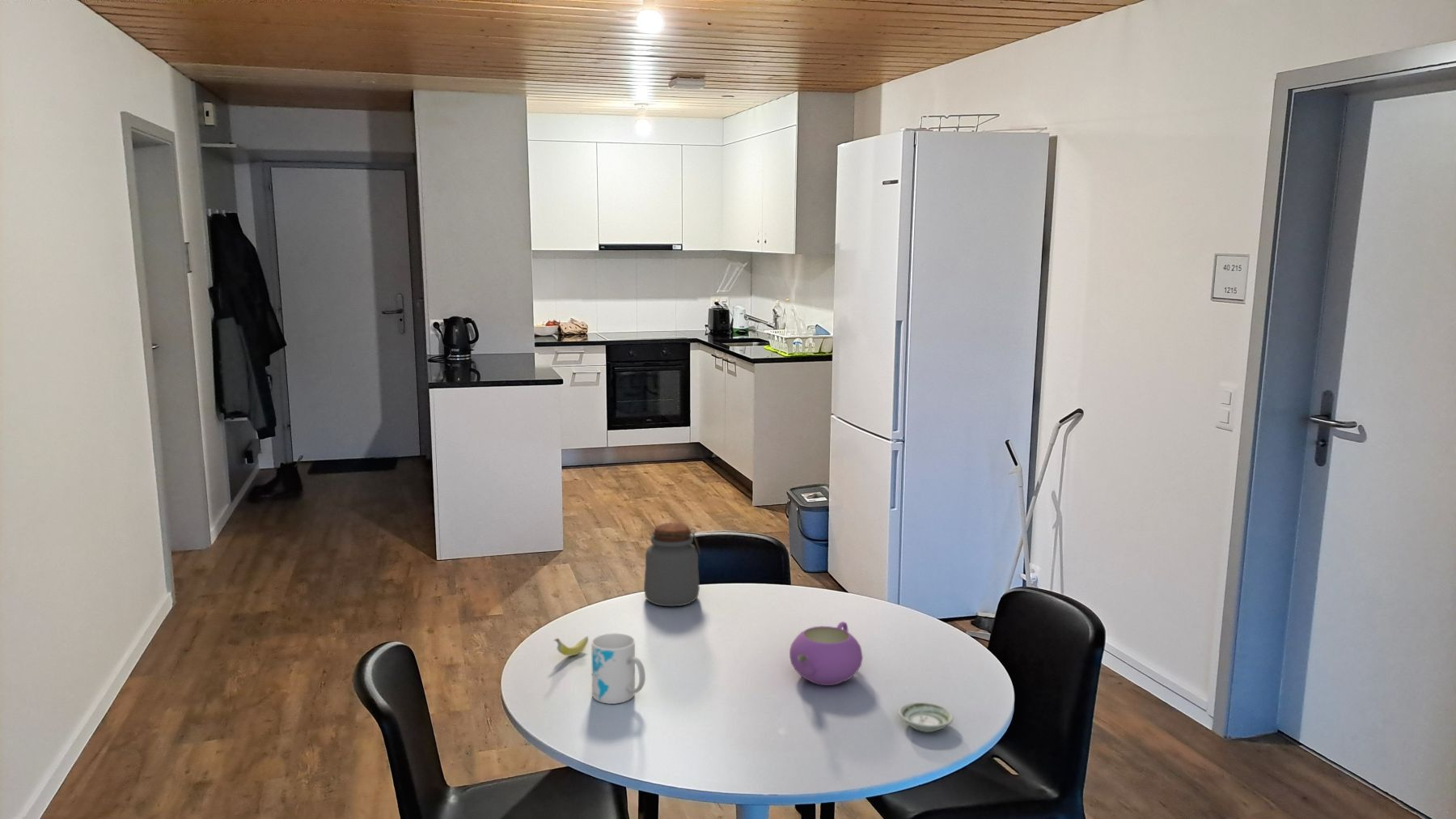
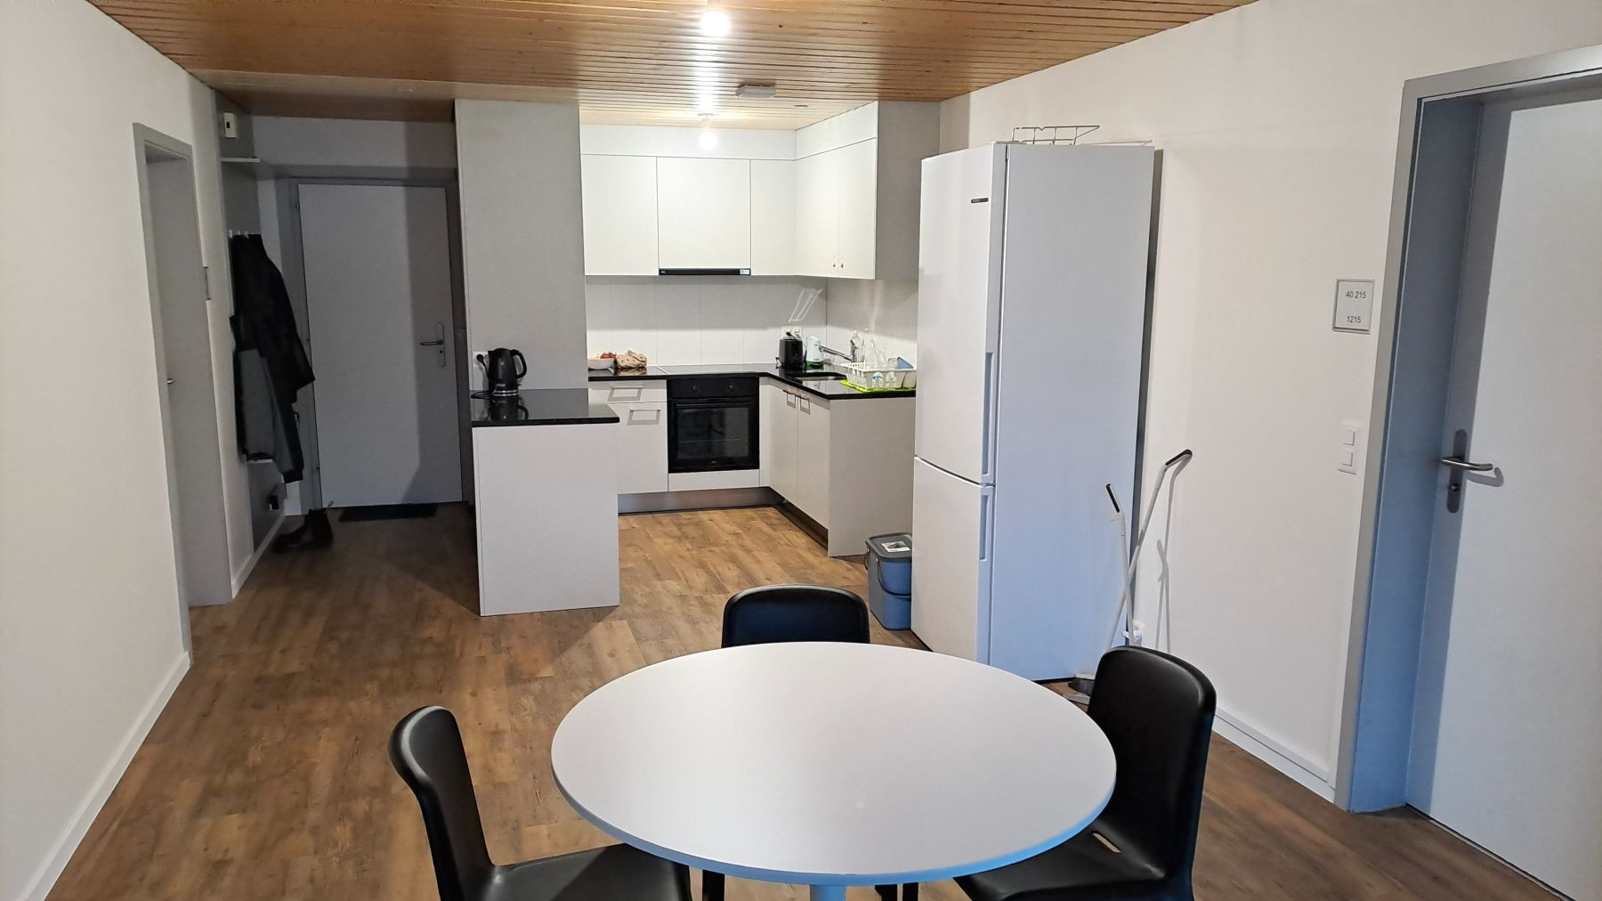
- teapot [789,621,864,686]
- saucer [897,702,954,733]
- fruit [553,635,589,656]
- mug [590,632,646,705]
- jar [643,522,701,607]
